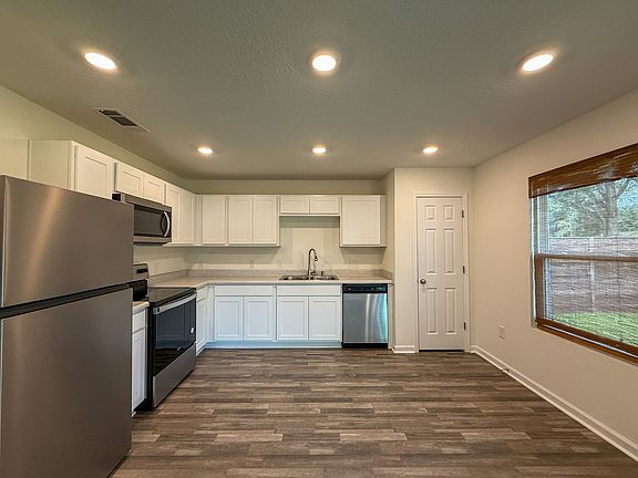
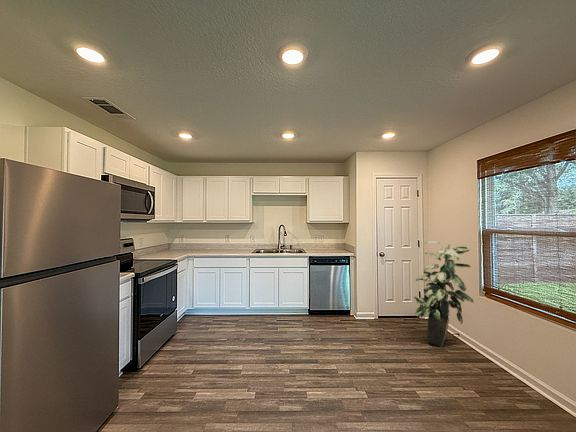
+ indoor plant [413,240,475,348]
